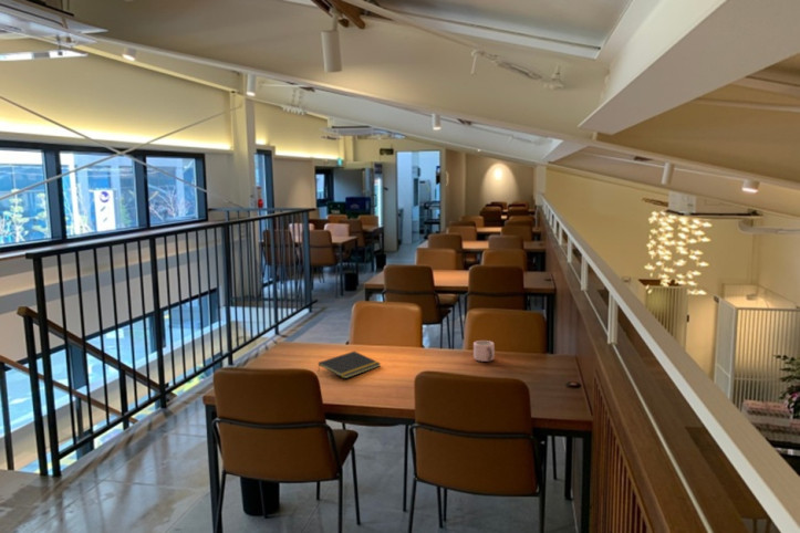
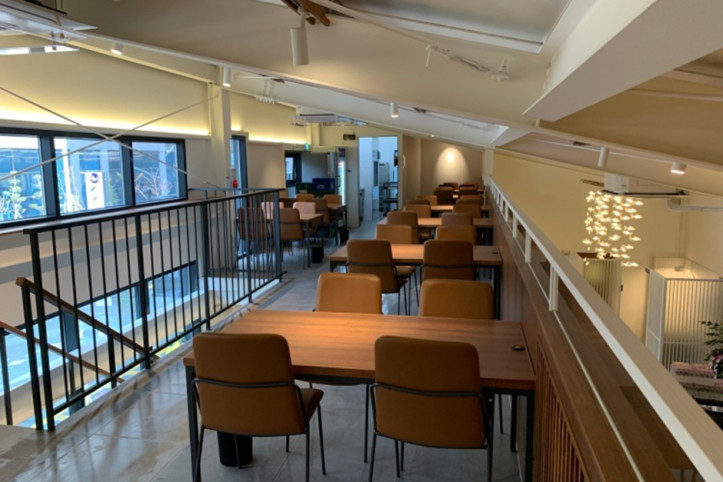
- notepad [316,351,382,379]
- mug [472,339,496,363]
